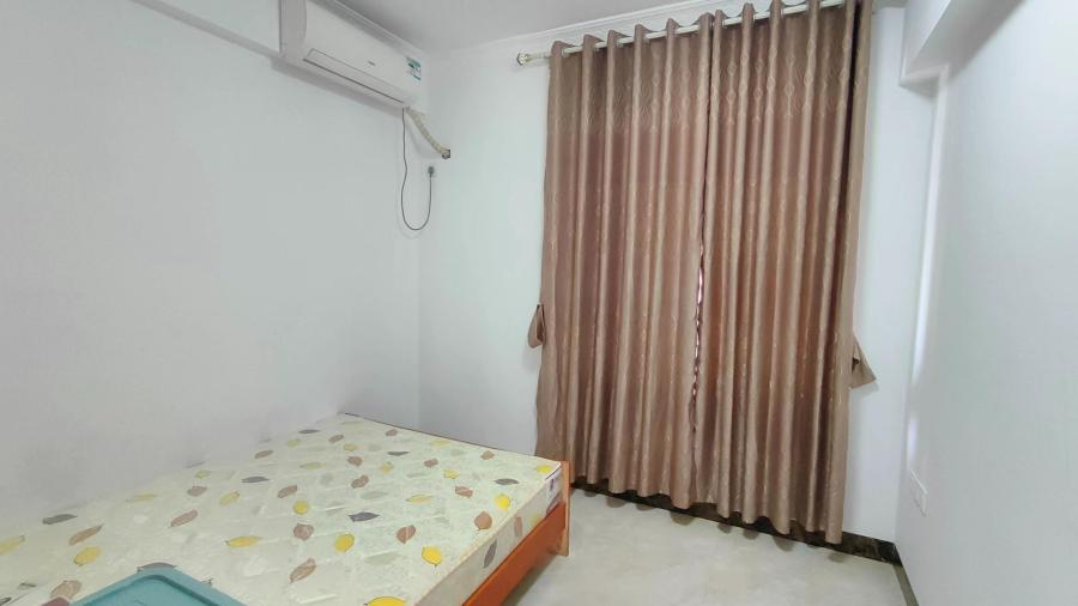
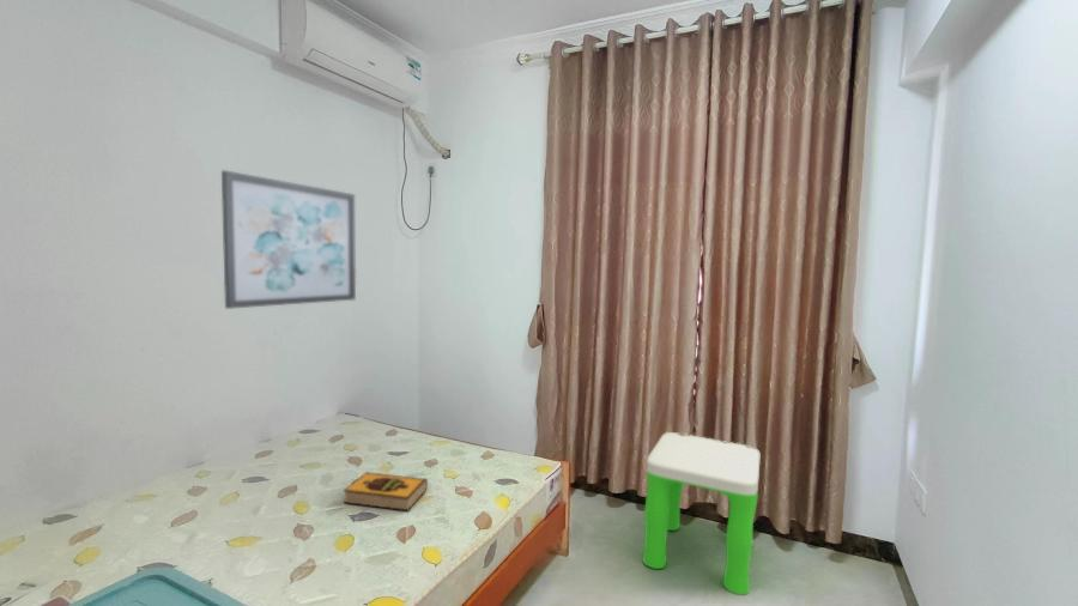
+ stool [642,431,762,596]
+ hardback book [343,471,429,511]
+ wall art [220,169,357,310]
